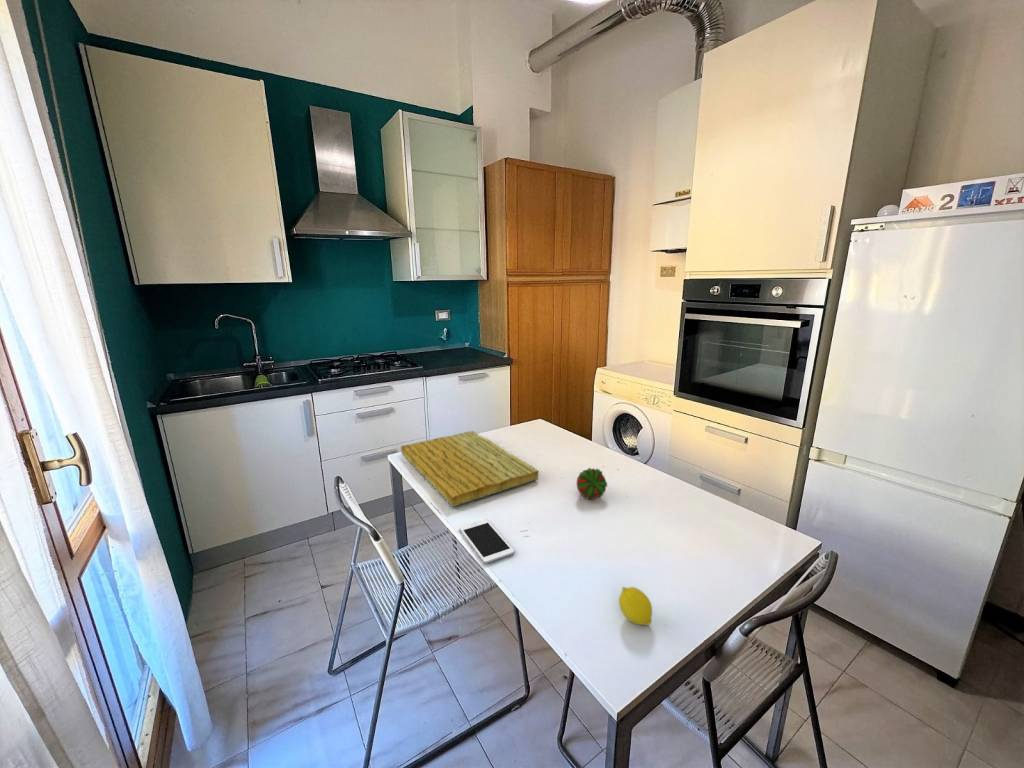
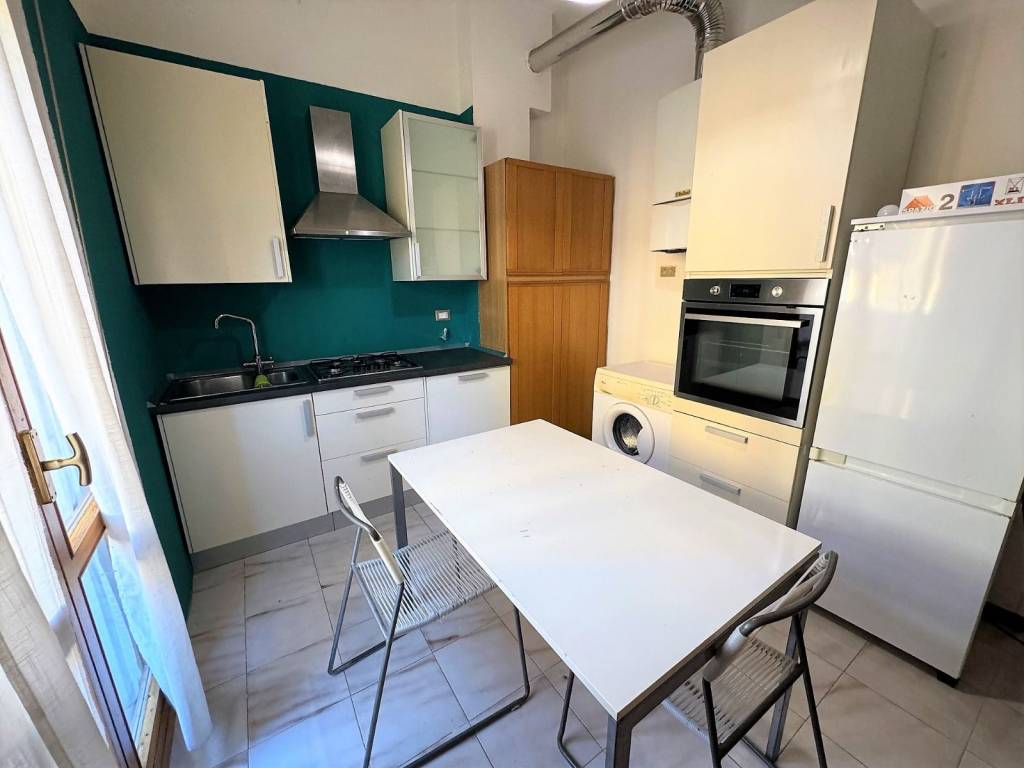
- cell phone [458,518,515,564]
- cutting board [400,430,539,508]
- fruit [575,467,608,501]
- fruit [618,586,653,626]
